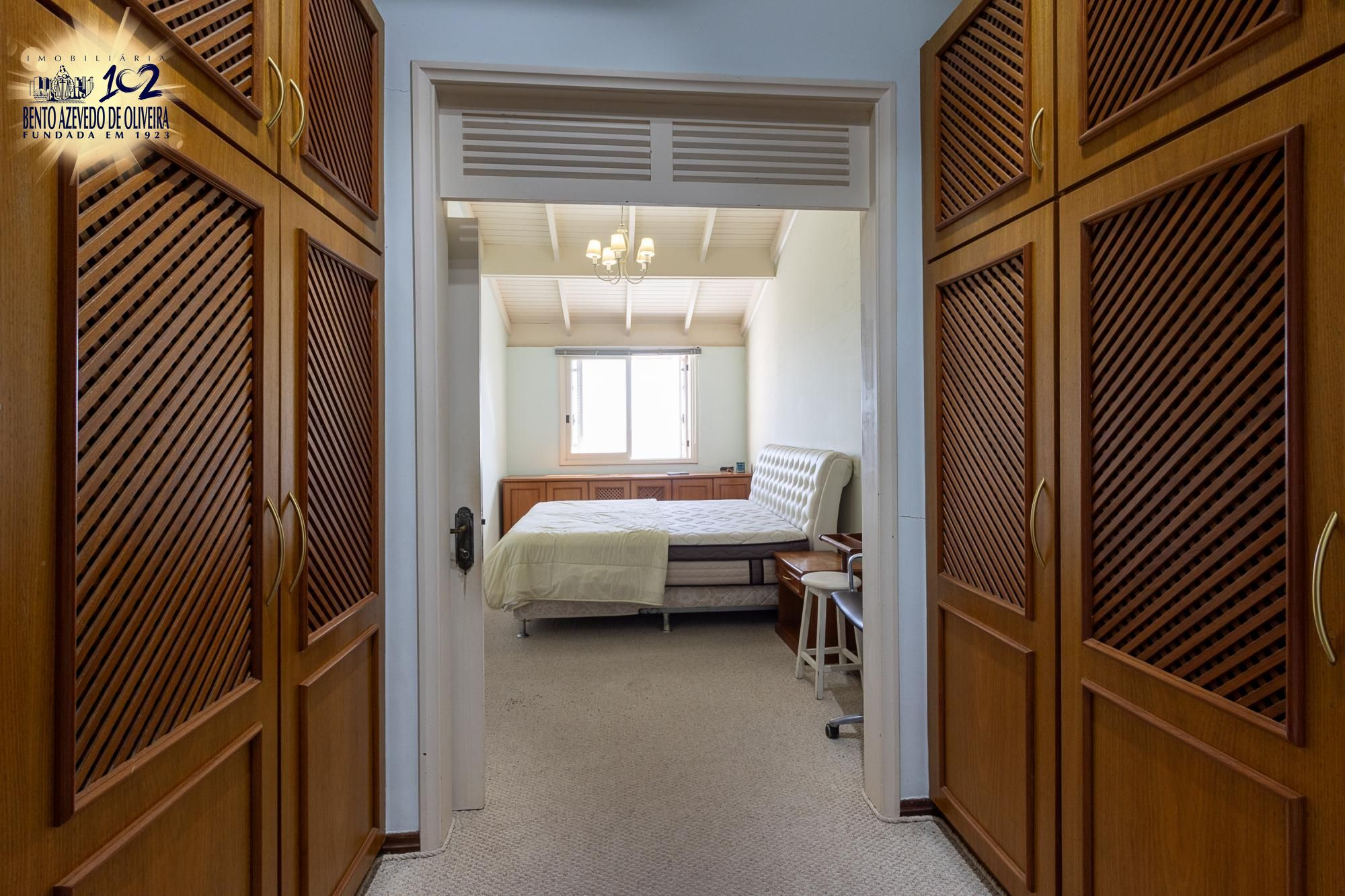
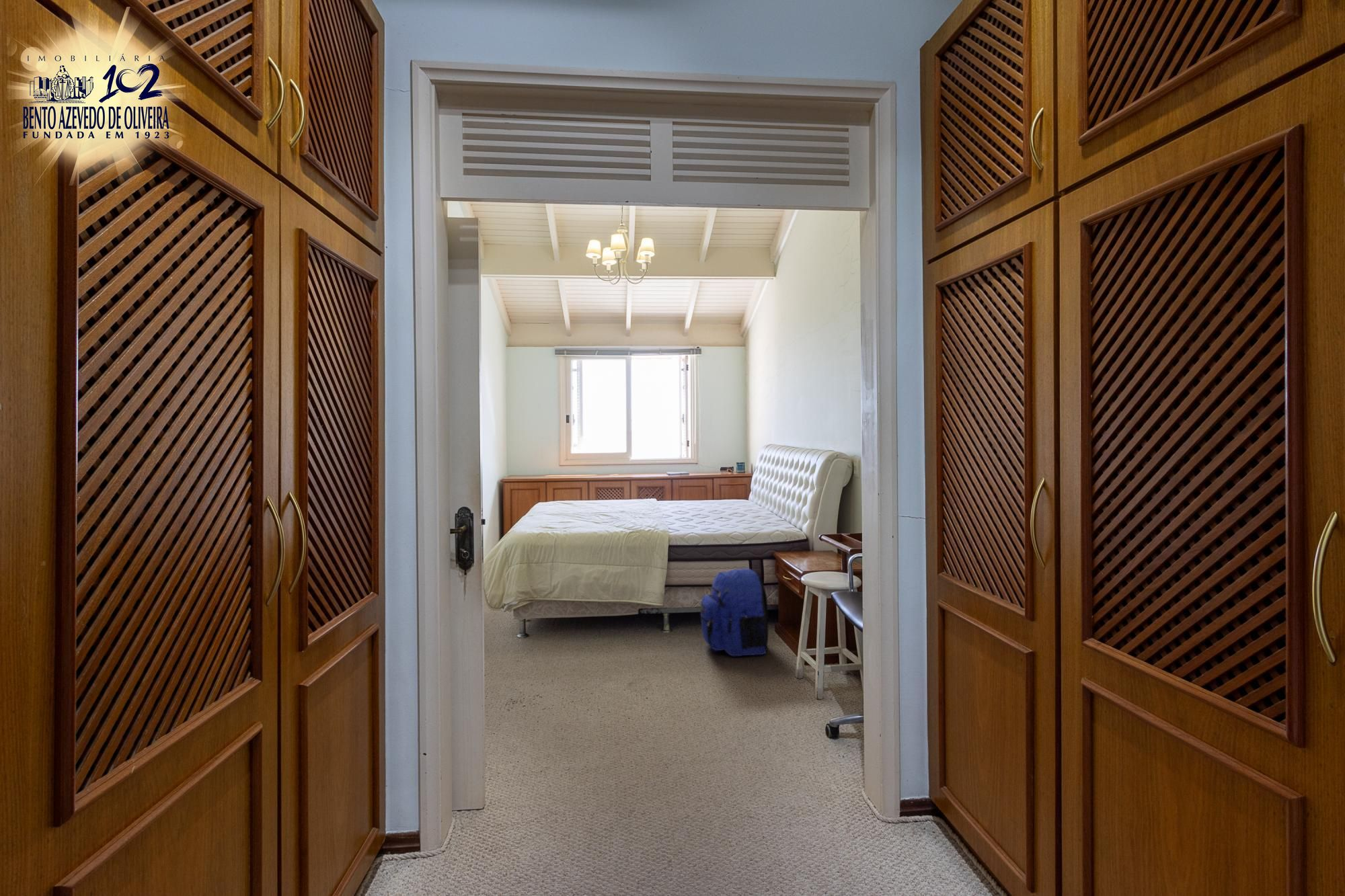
+ backpack [700,568,769,657]
